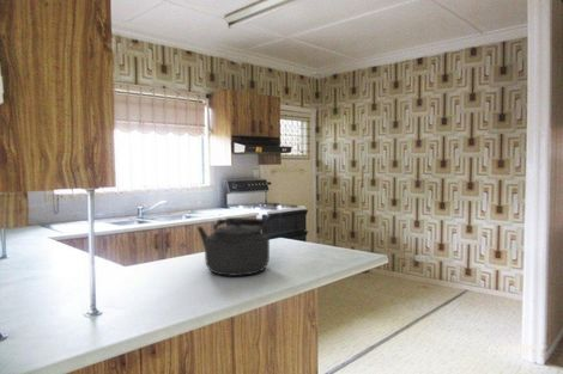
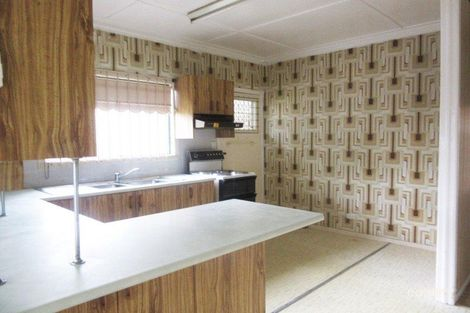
- kettle [195,216,273,277]
